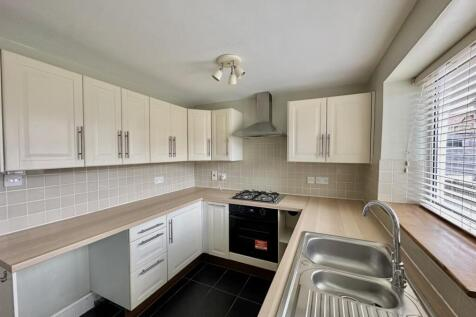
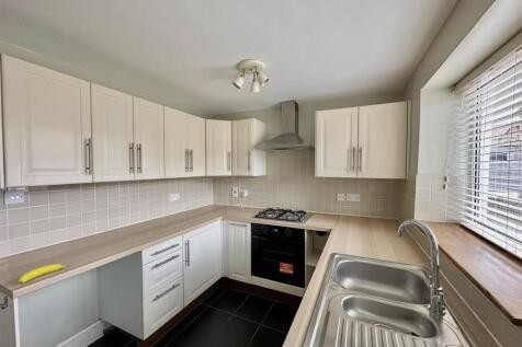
+ banana [18,263,69,285]
